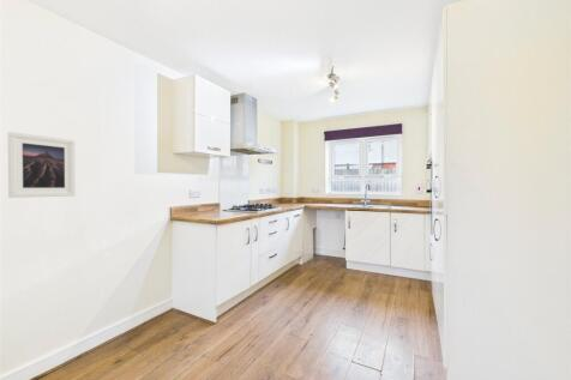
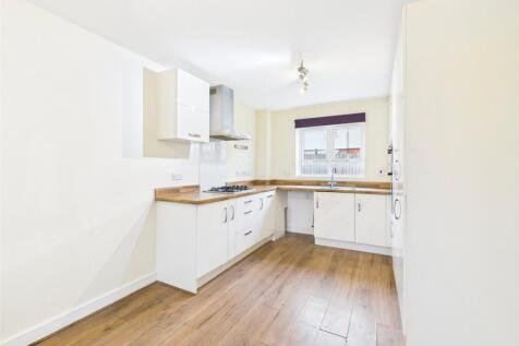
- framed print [7,131,77,199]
